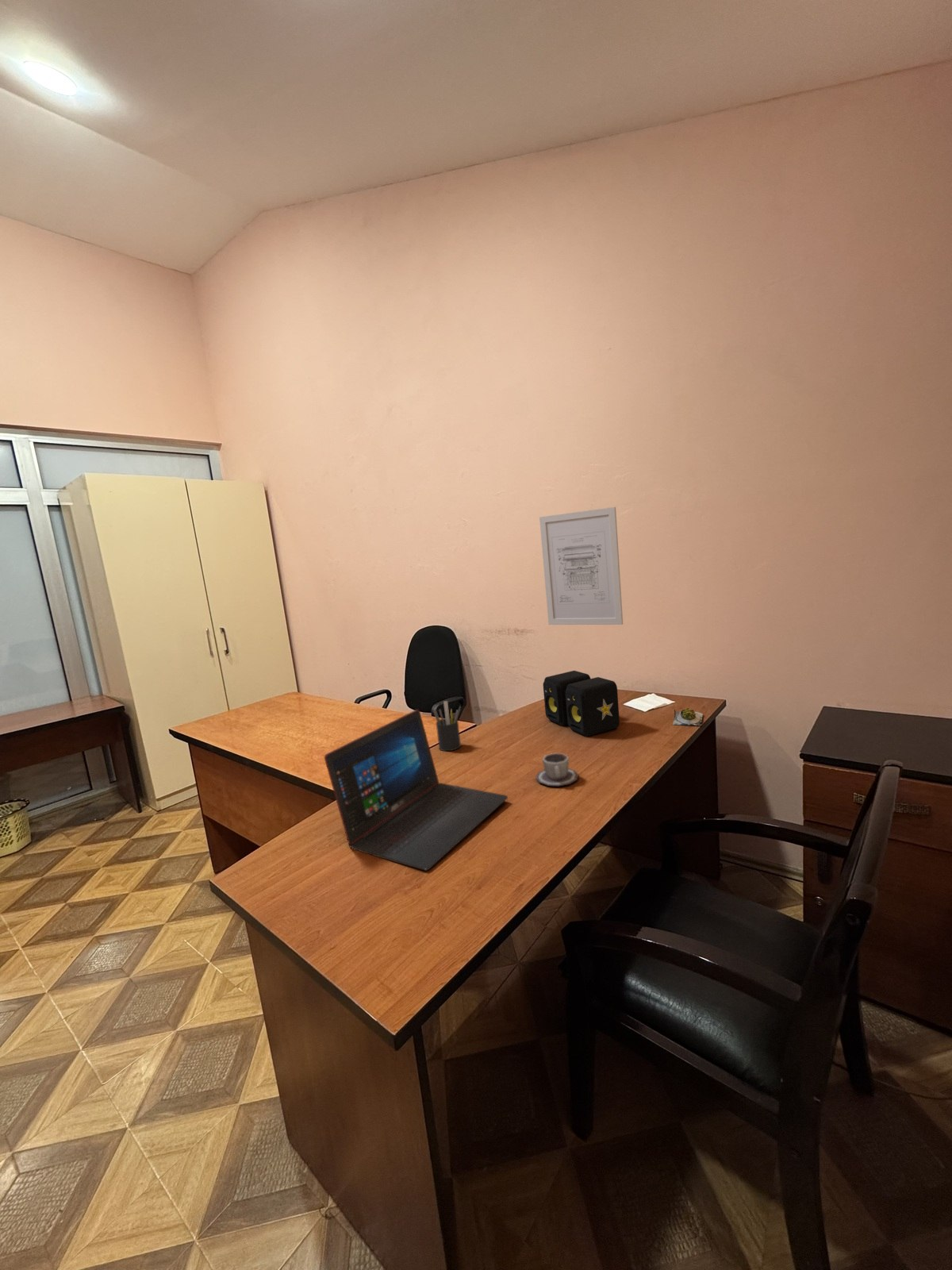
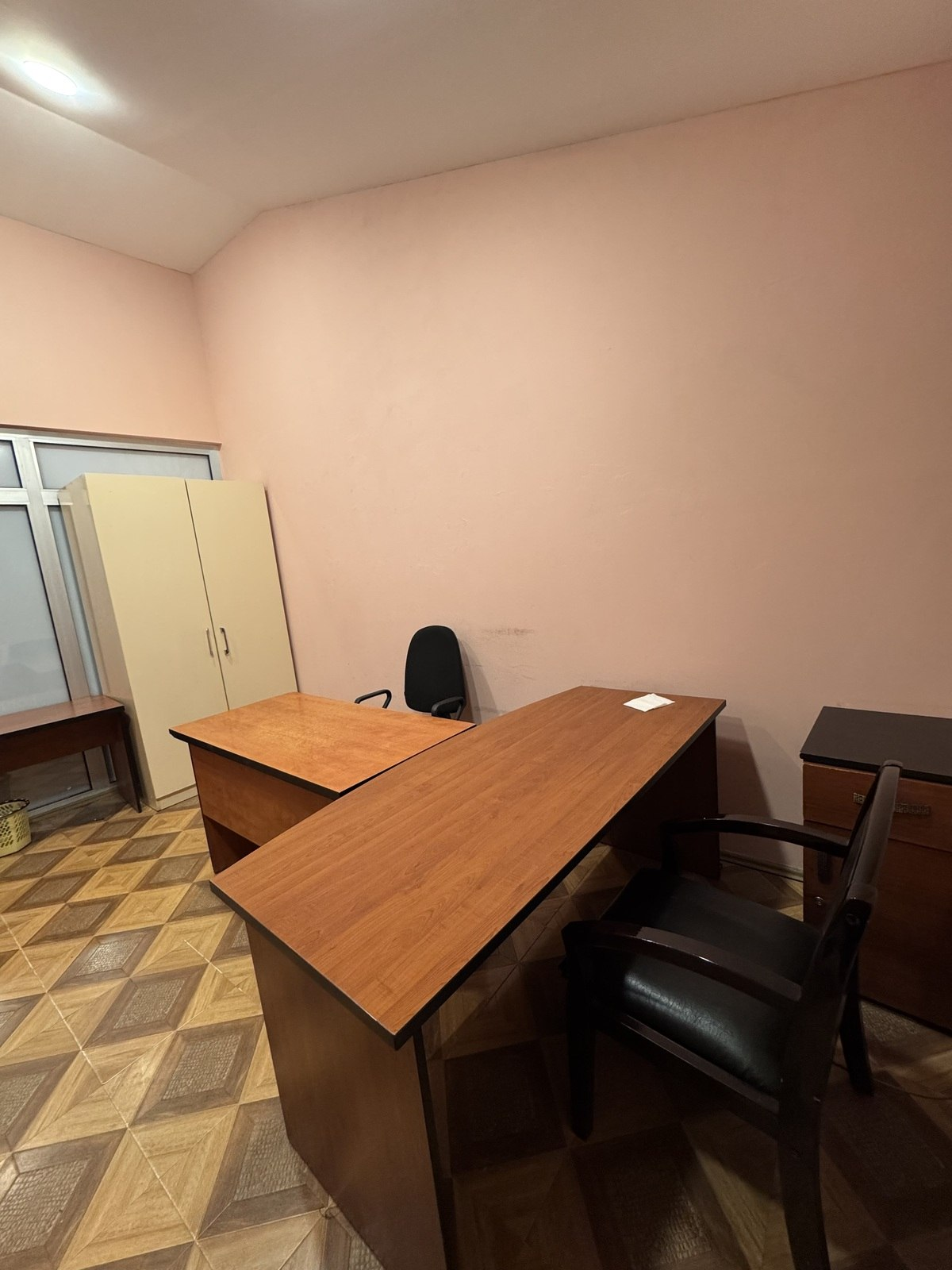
- pen holder [433,700,462,752]
- speaker [543,670,620,737]
- laptop [324,709,509,871]
- wall art [539,506,624,625]
- succulent plant [672,707,704,726]
- cup [536,752,579,787]
